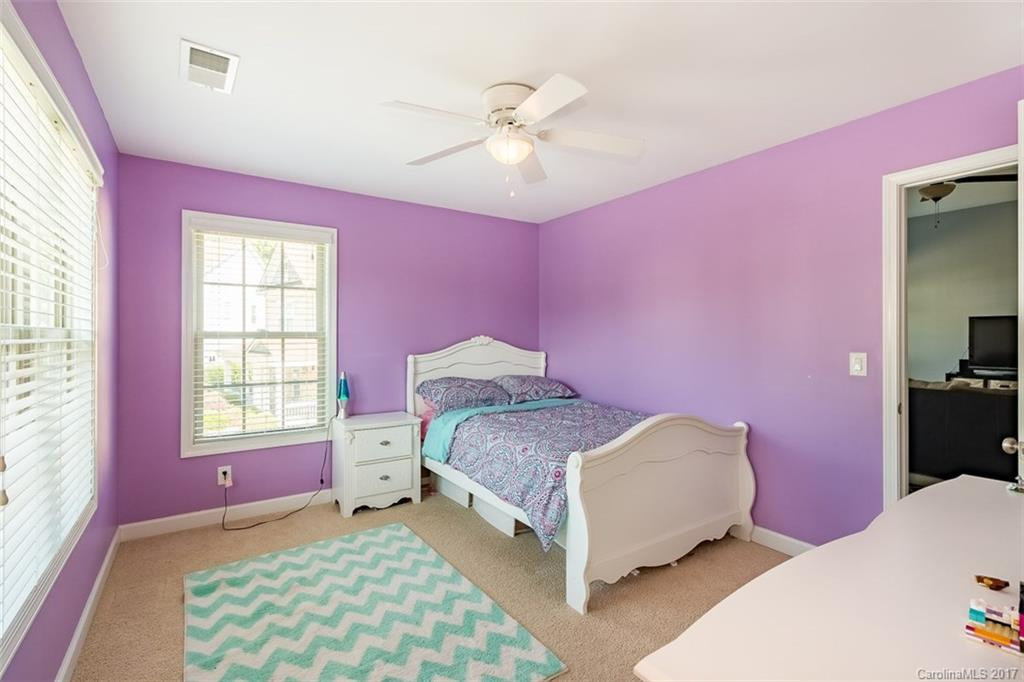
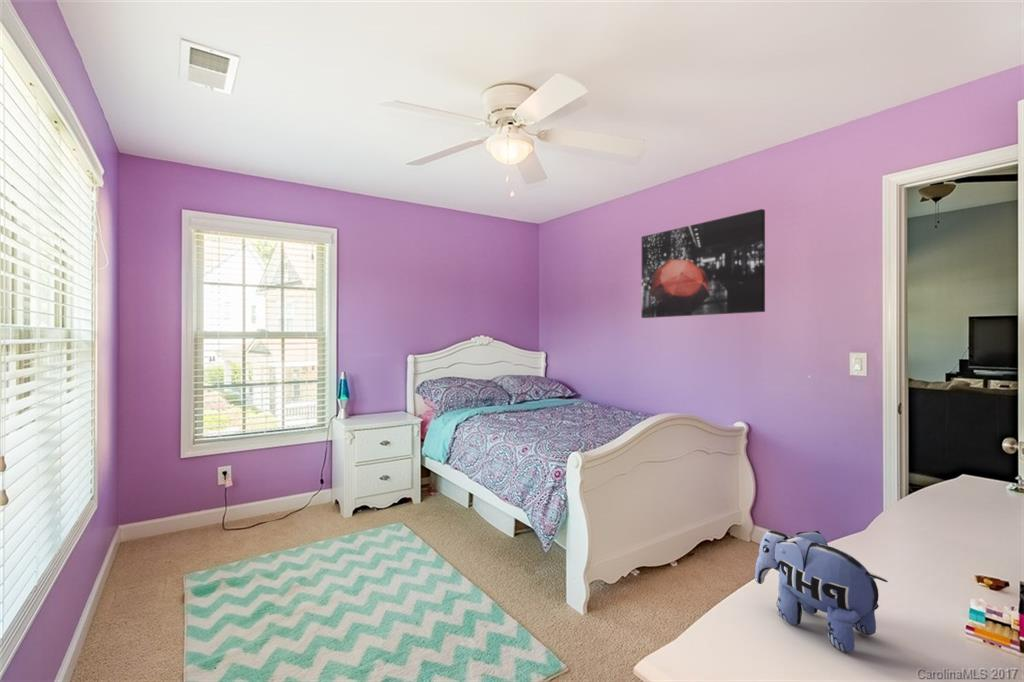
+ wall art [641,208,766,319]
+ plush toy [754,530,889,654]
